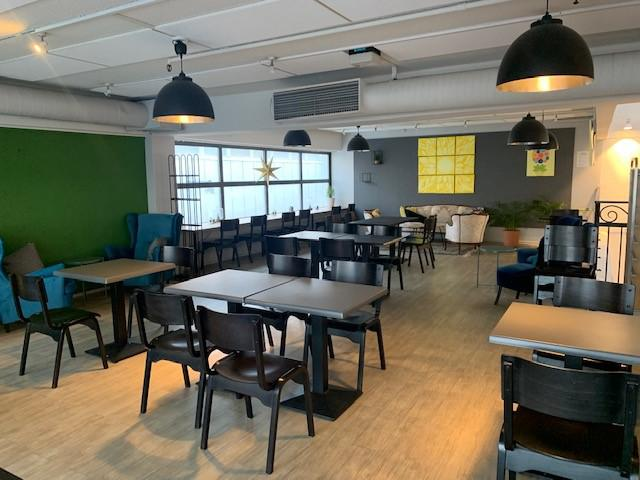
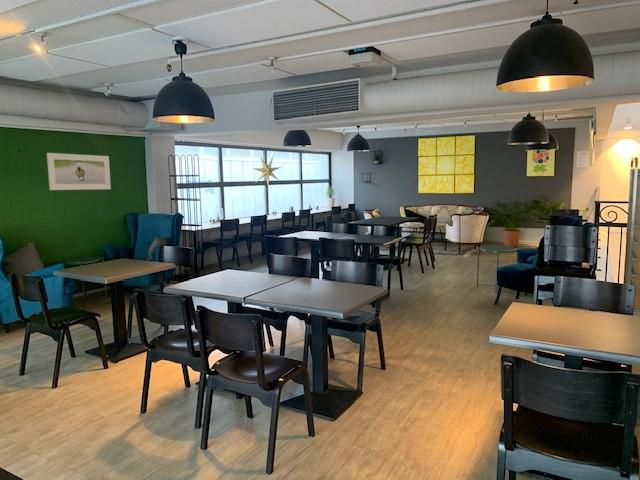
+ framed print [46,152,112,191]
